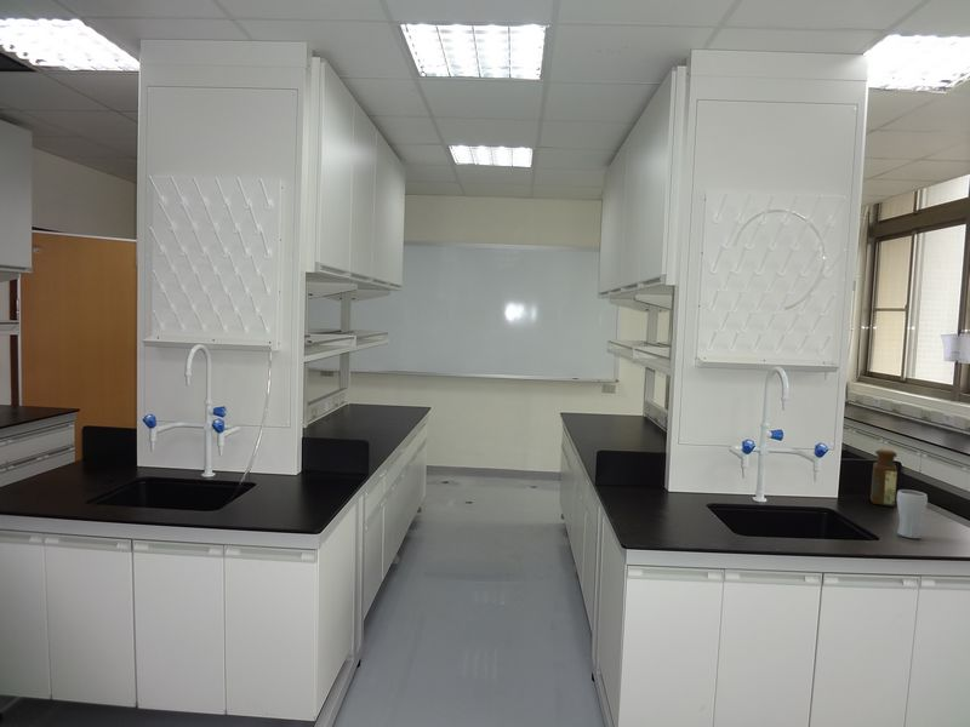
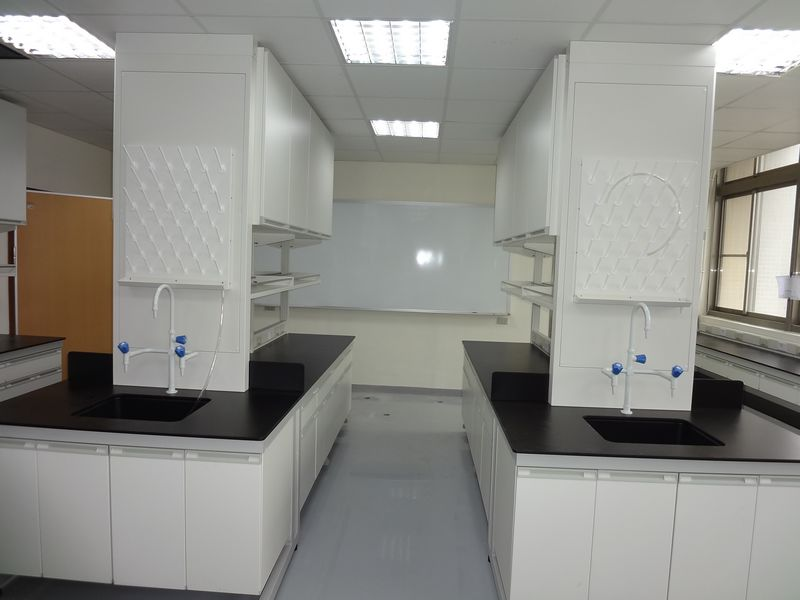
- drinking glass [896,488,929,539]
- bottle [869,447,898,508]
